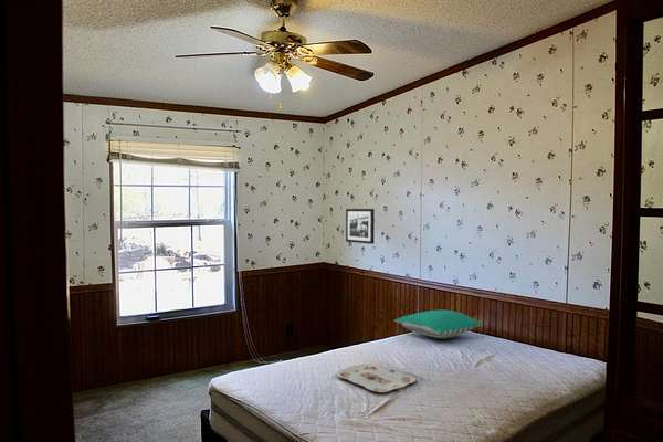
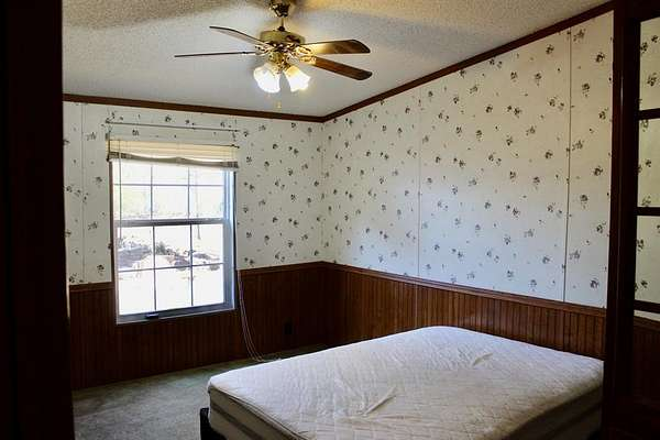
- serving tray [335,362,417,393]
- pillow [392,309,483,339]
- picture frame [345,208,376,245]
